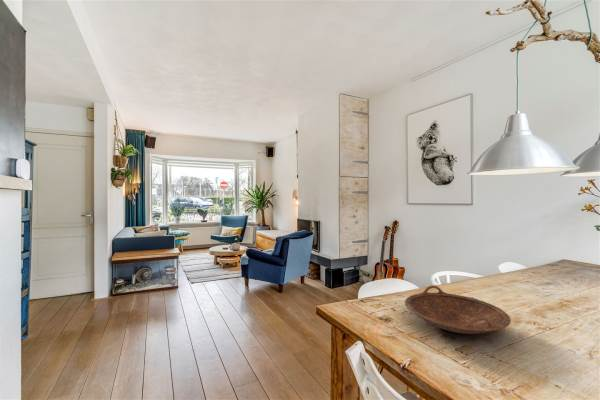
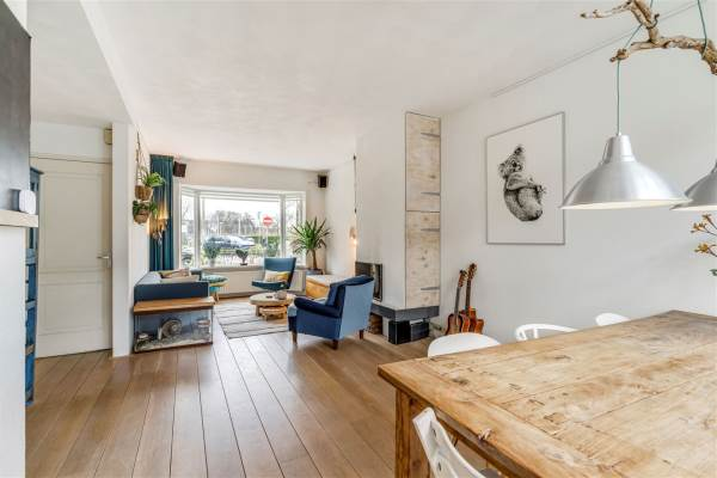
- bowl [404,285,512,335]
